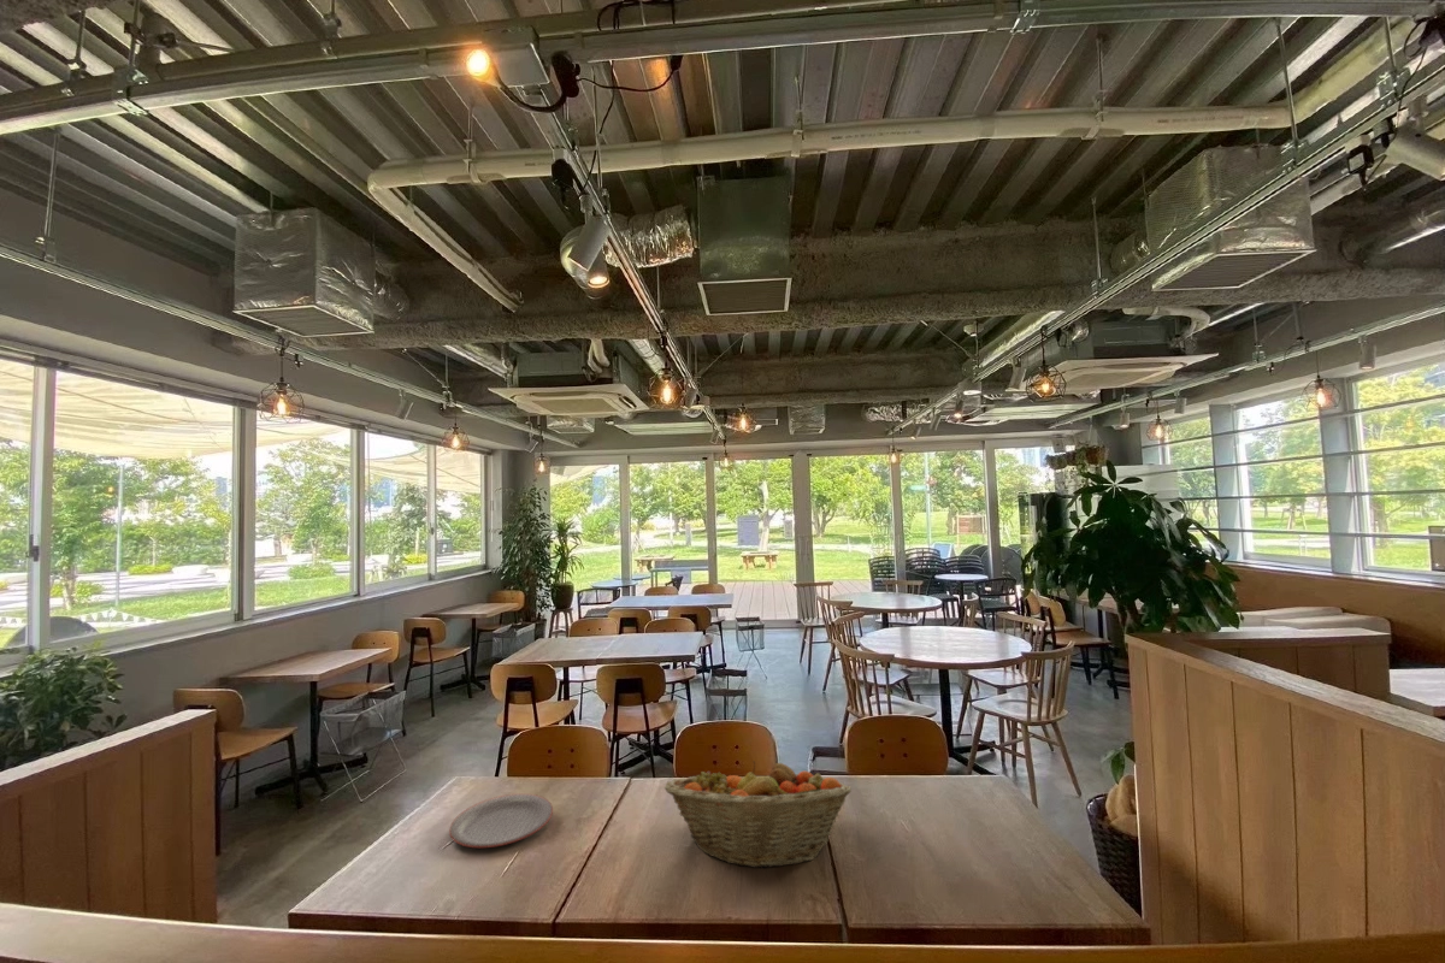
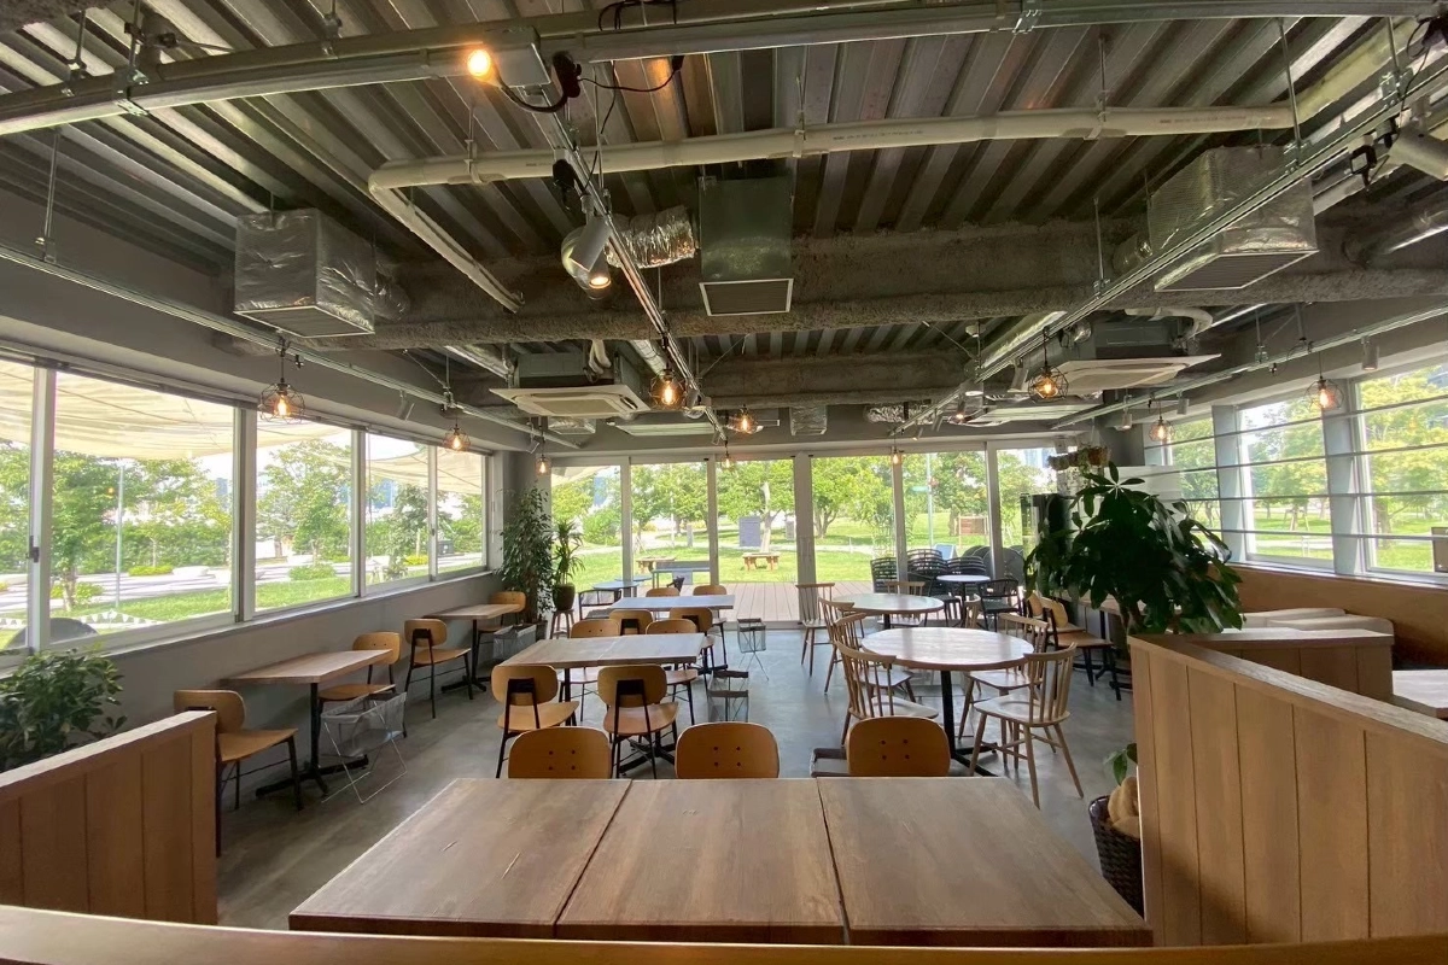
- plate [448,792,554,849]
- fruit basket [663,760,853,869]
